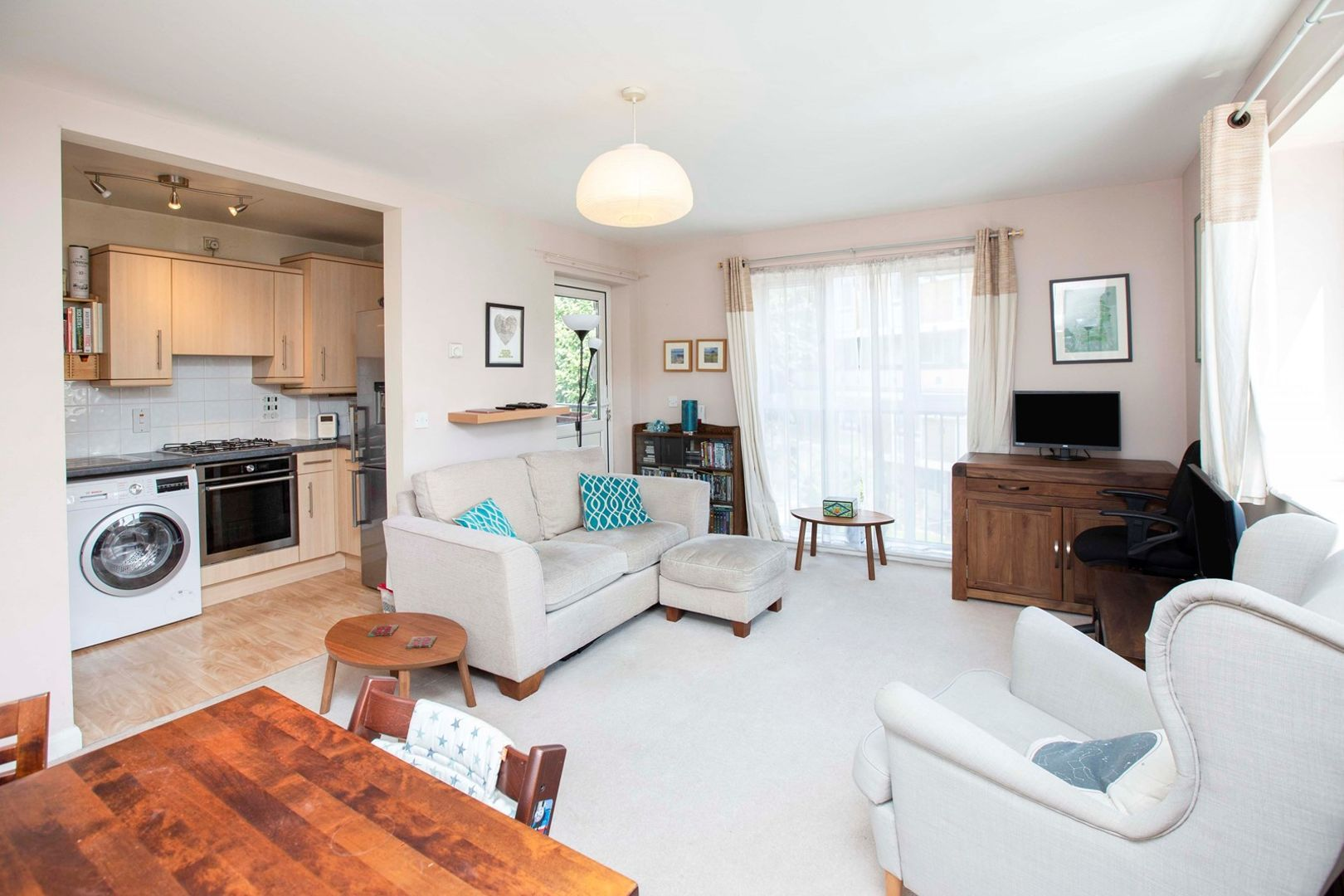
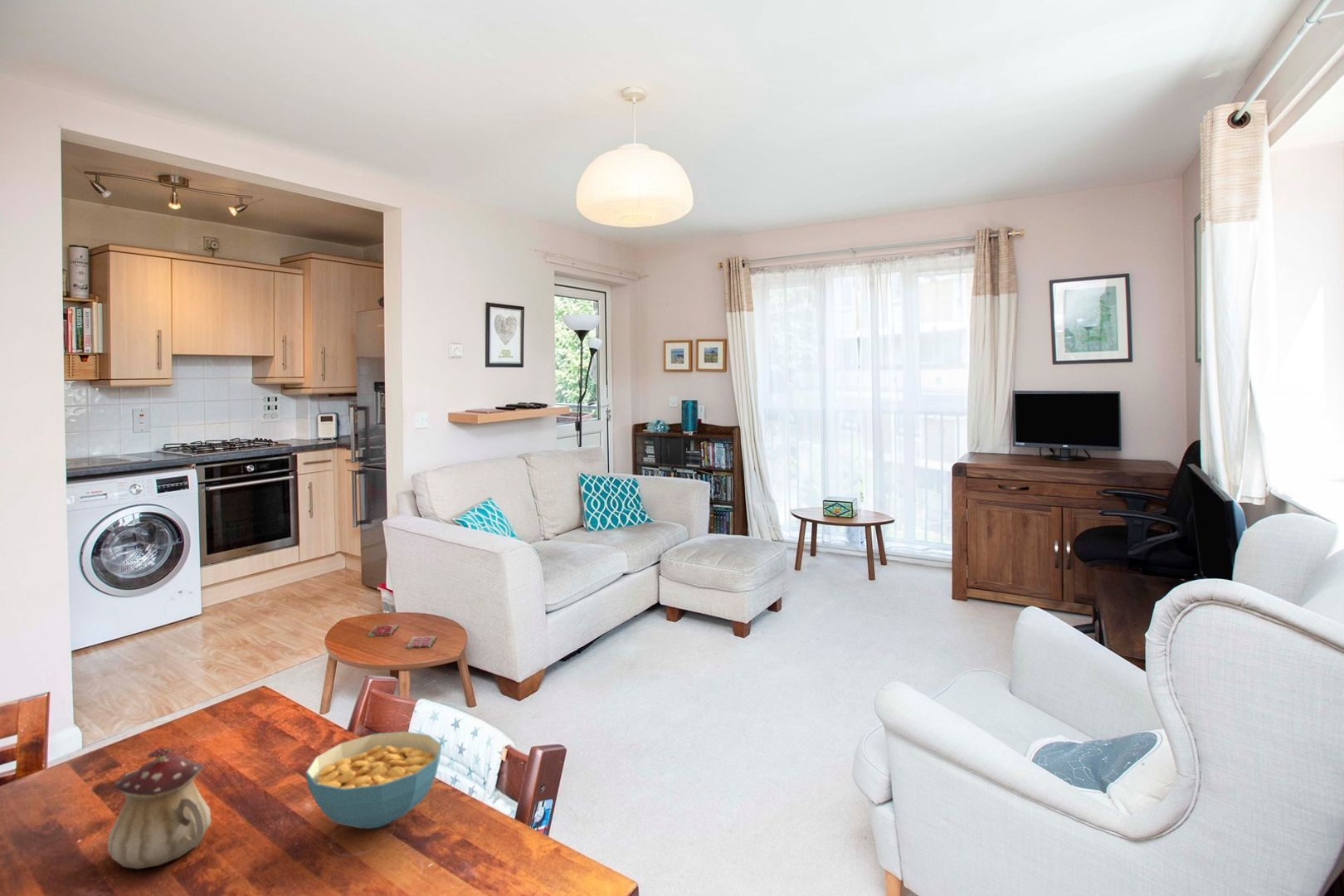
+ cereal bowl [304,730,442,830]
+ teapot [106,747,212,869]
